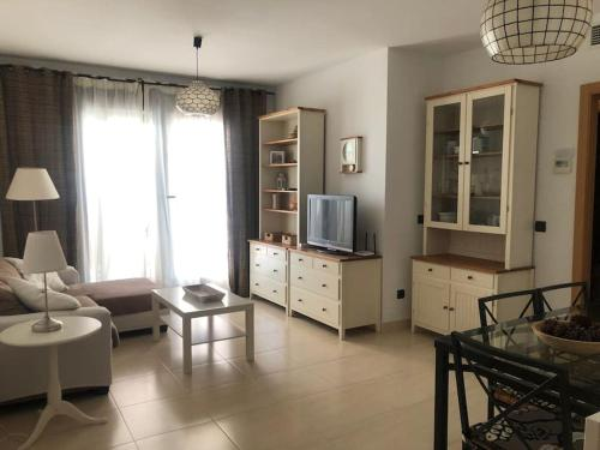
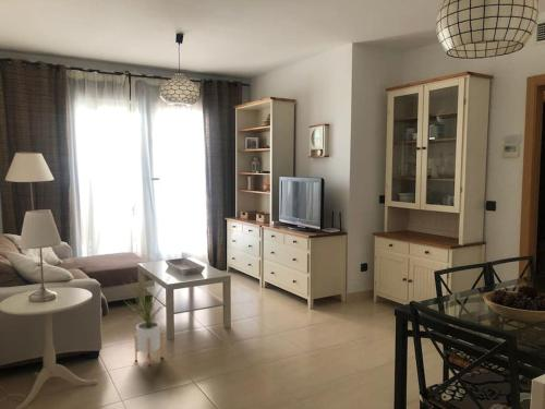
+ house plant [121,270,173,365]
